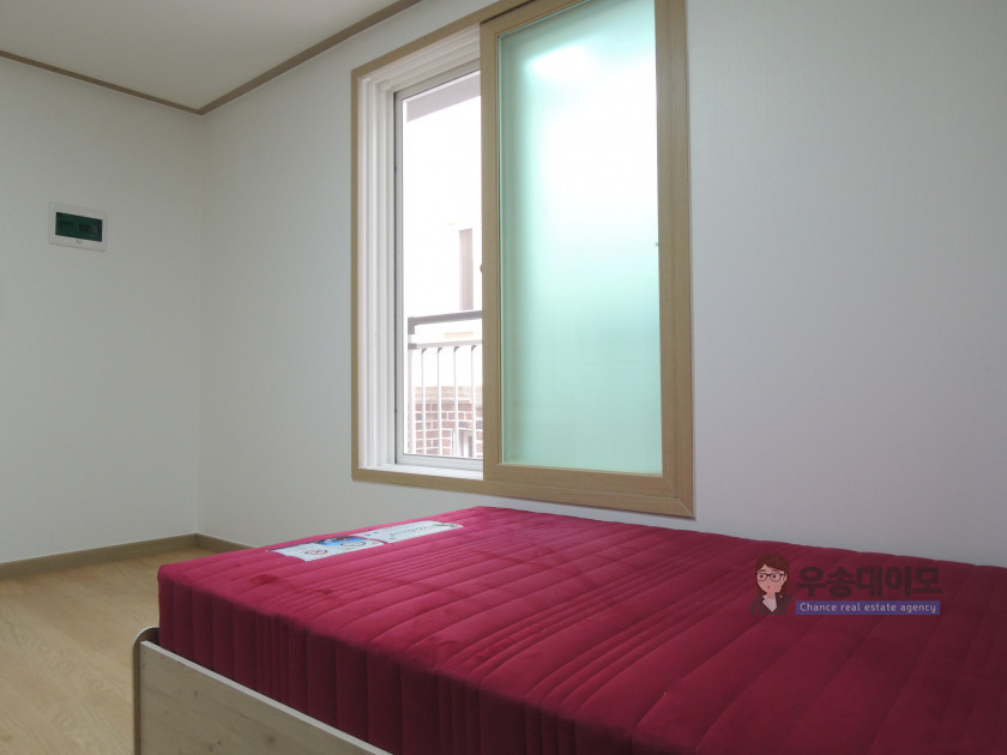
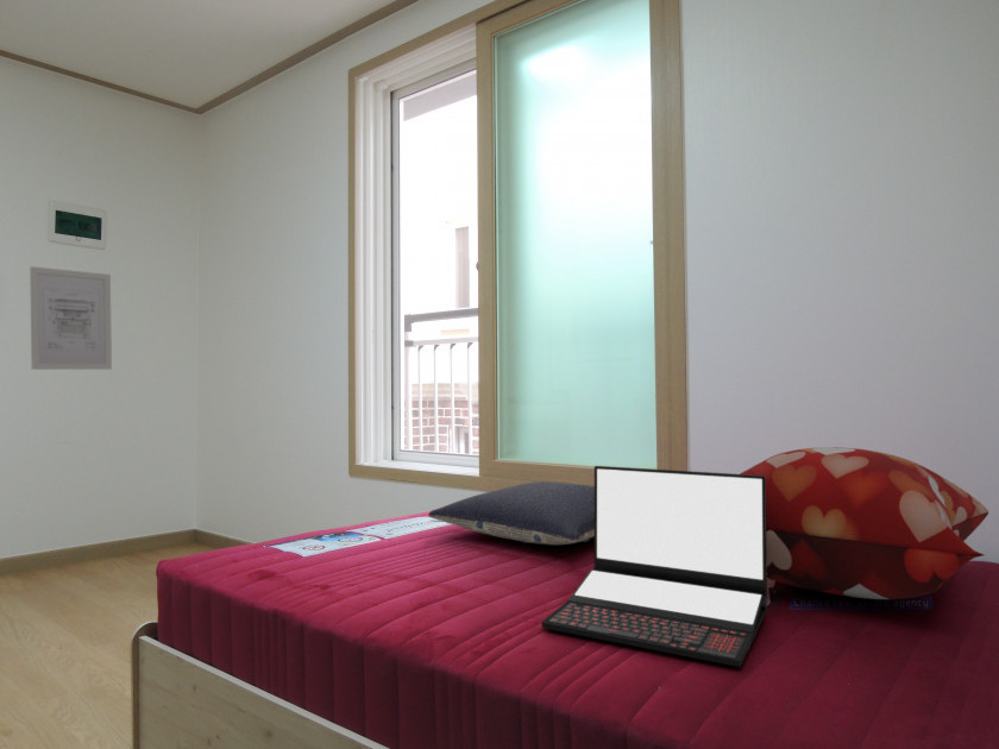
+ decorative pillow [739,446,989,600]
+ laptop [541,465,768,668]
+ wall art [29,265,113,371]
+ pillow [427,480,595,546]
